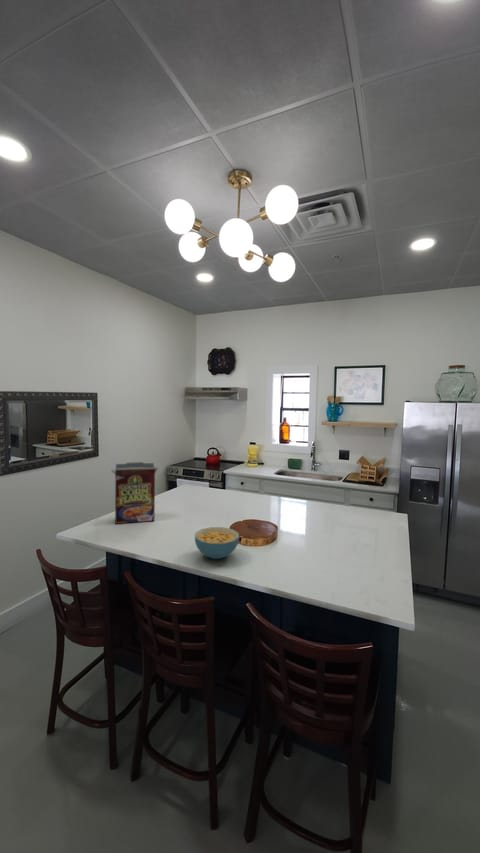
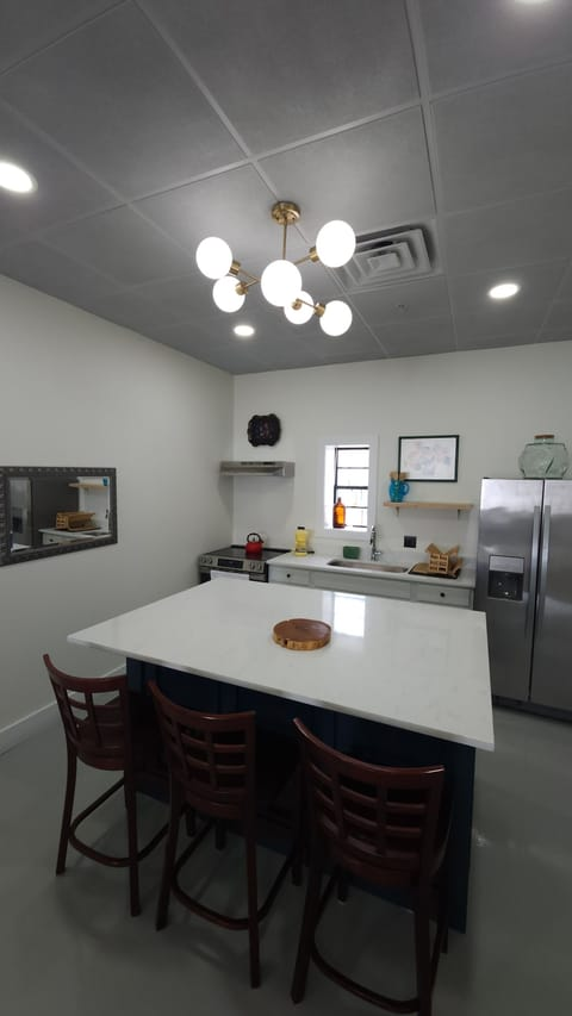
- cereal box [111,461,158,525]
- cereal bowl [194,526,240,560]
